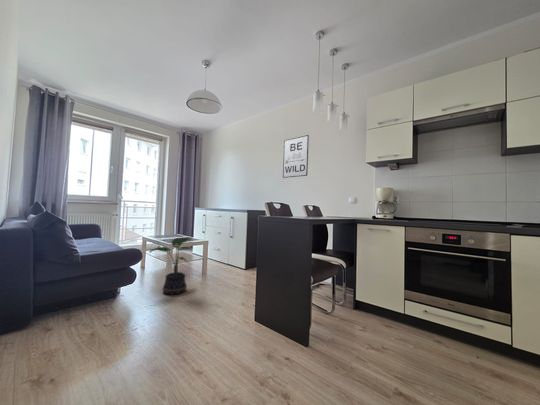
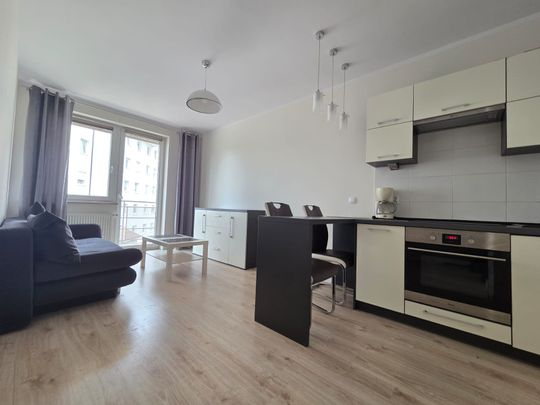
- wall art [282,134,310,179]
- potted plant [148,236,192,296]
